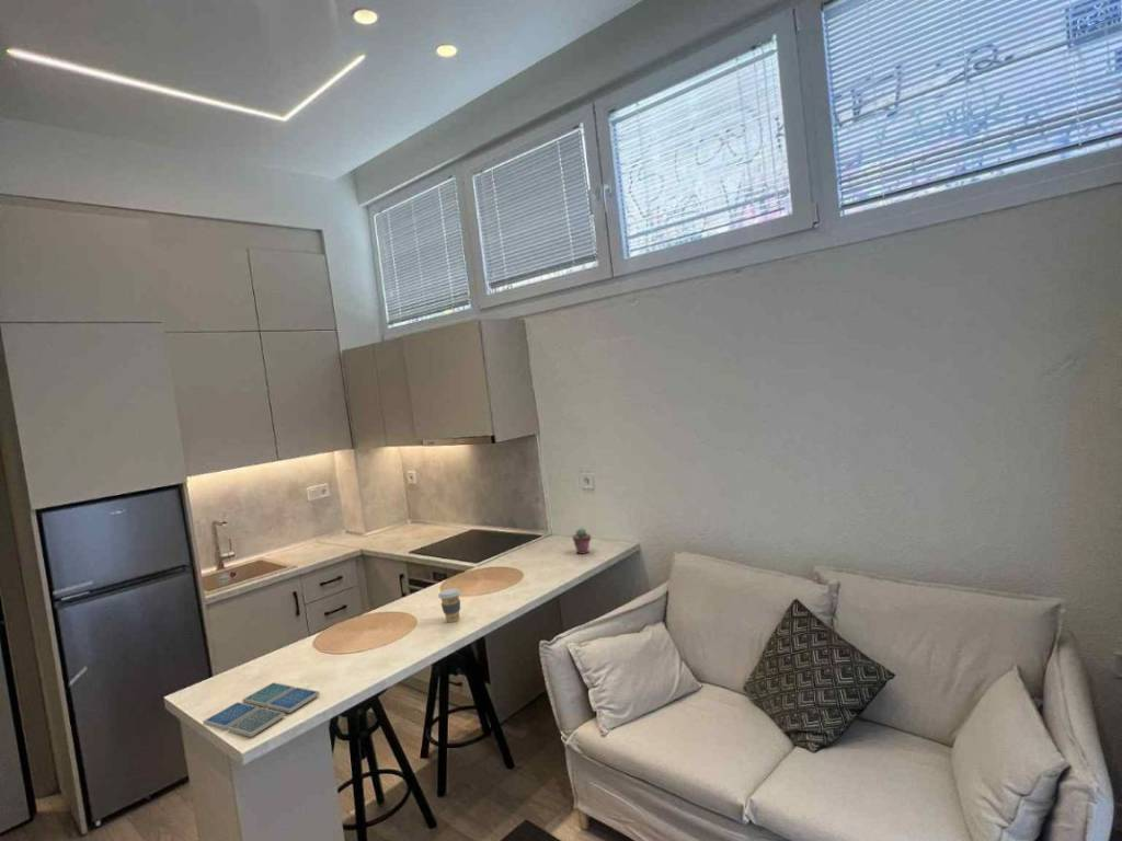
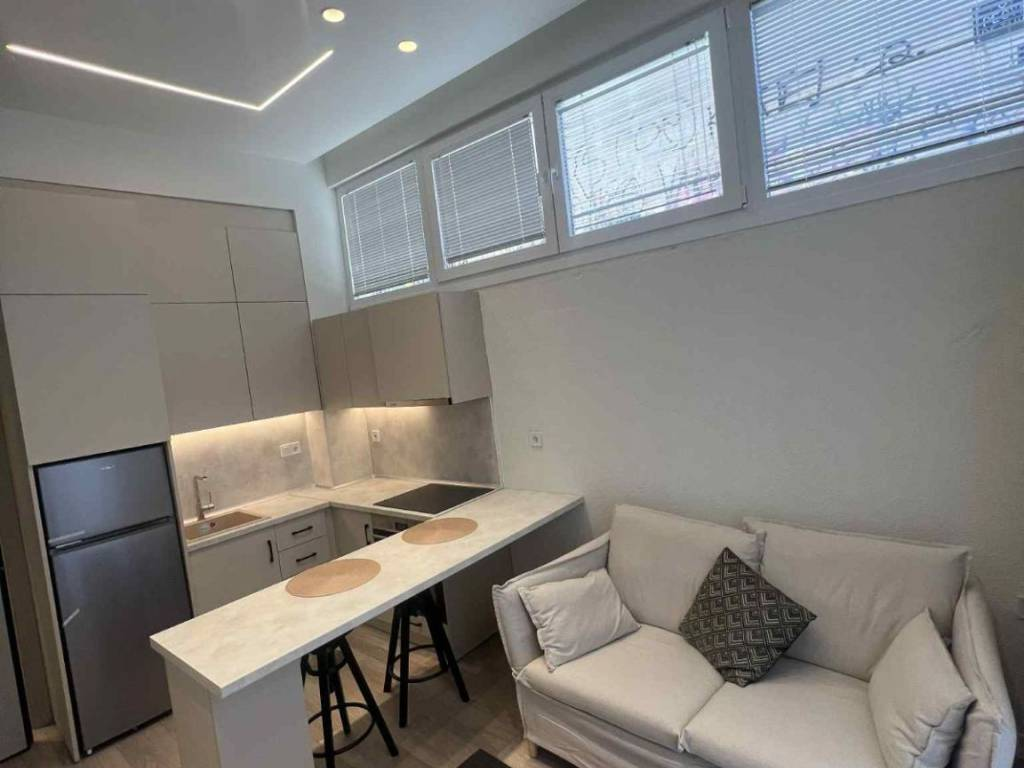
- potted succulent [572,527,592,555]
- coffee cup [437,587,461,623]
- drink coaster [202,681,321,738]
